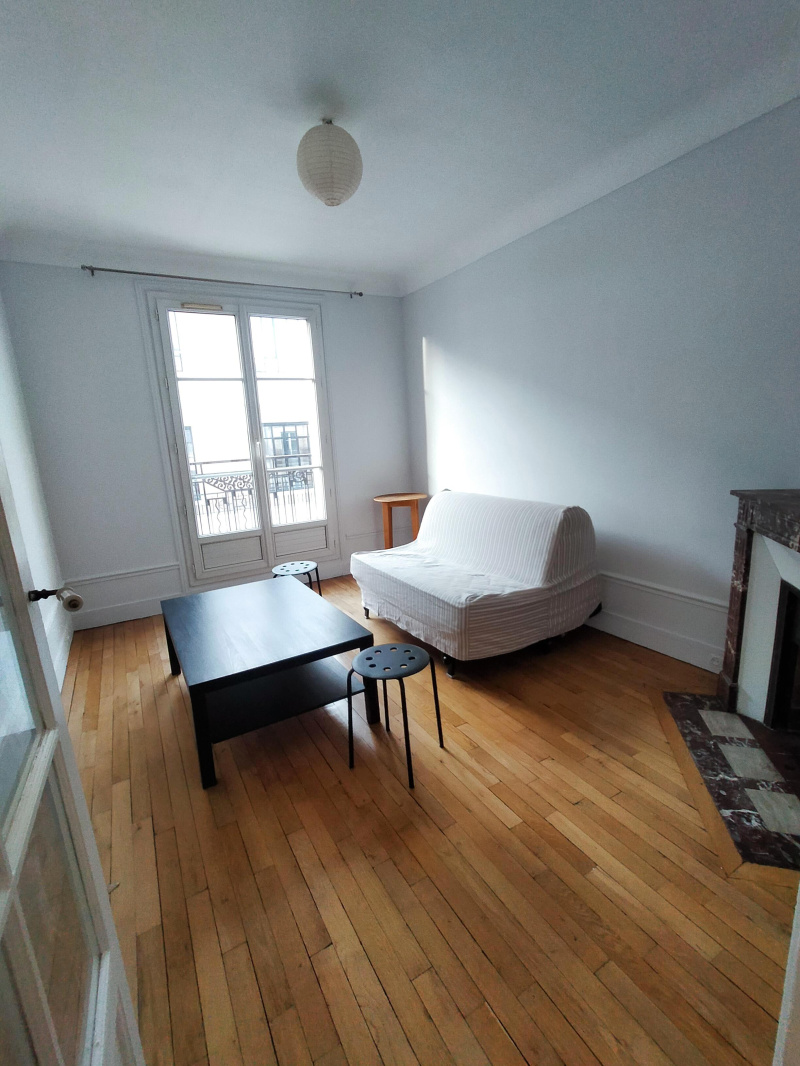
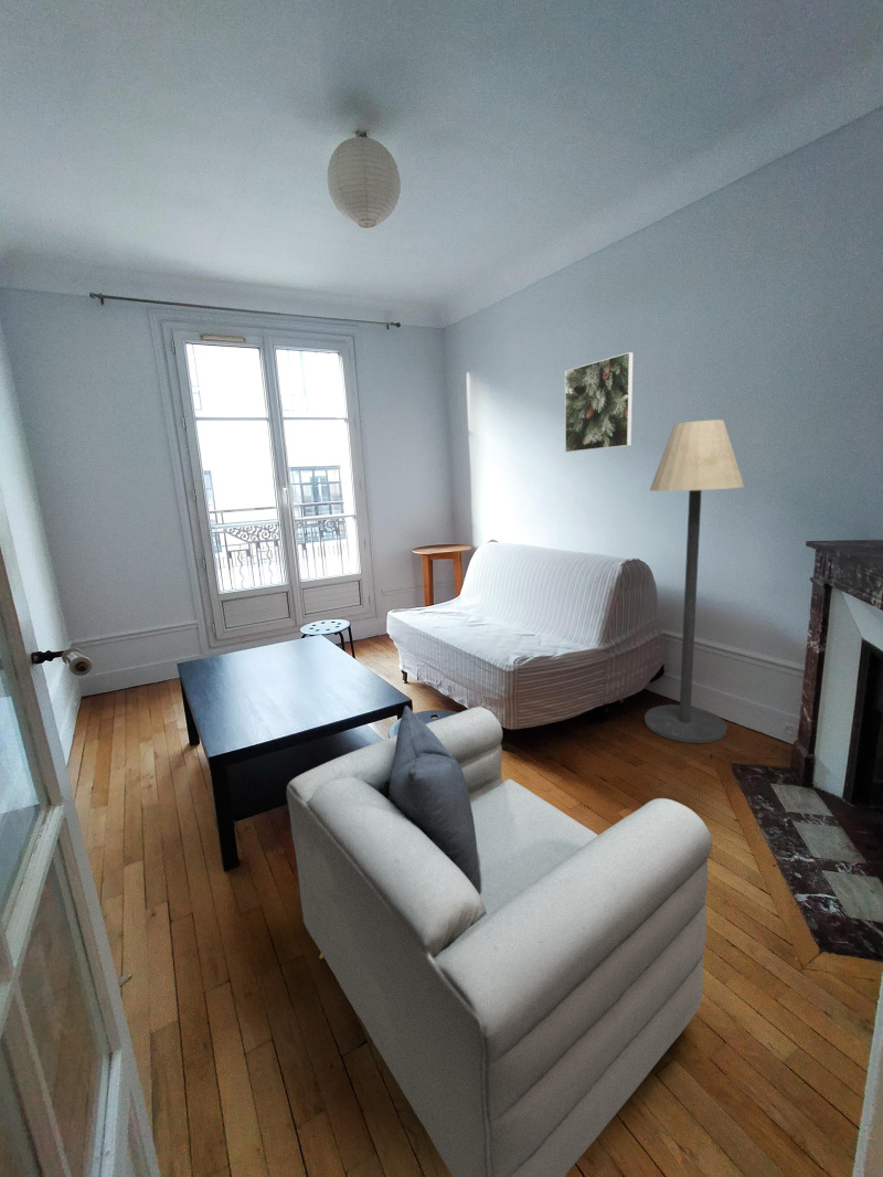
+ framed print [564,351,635,454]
+ floor lamp [643,418,745,744]
+ armchair [285,704,713,1177]
